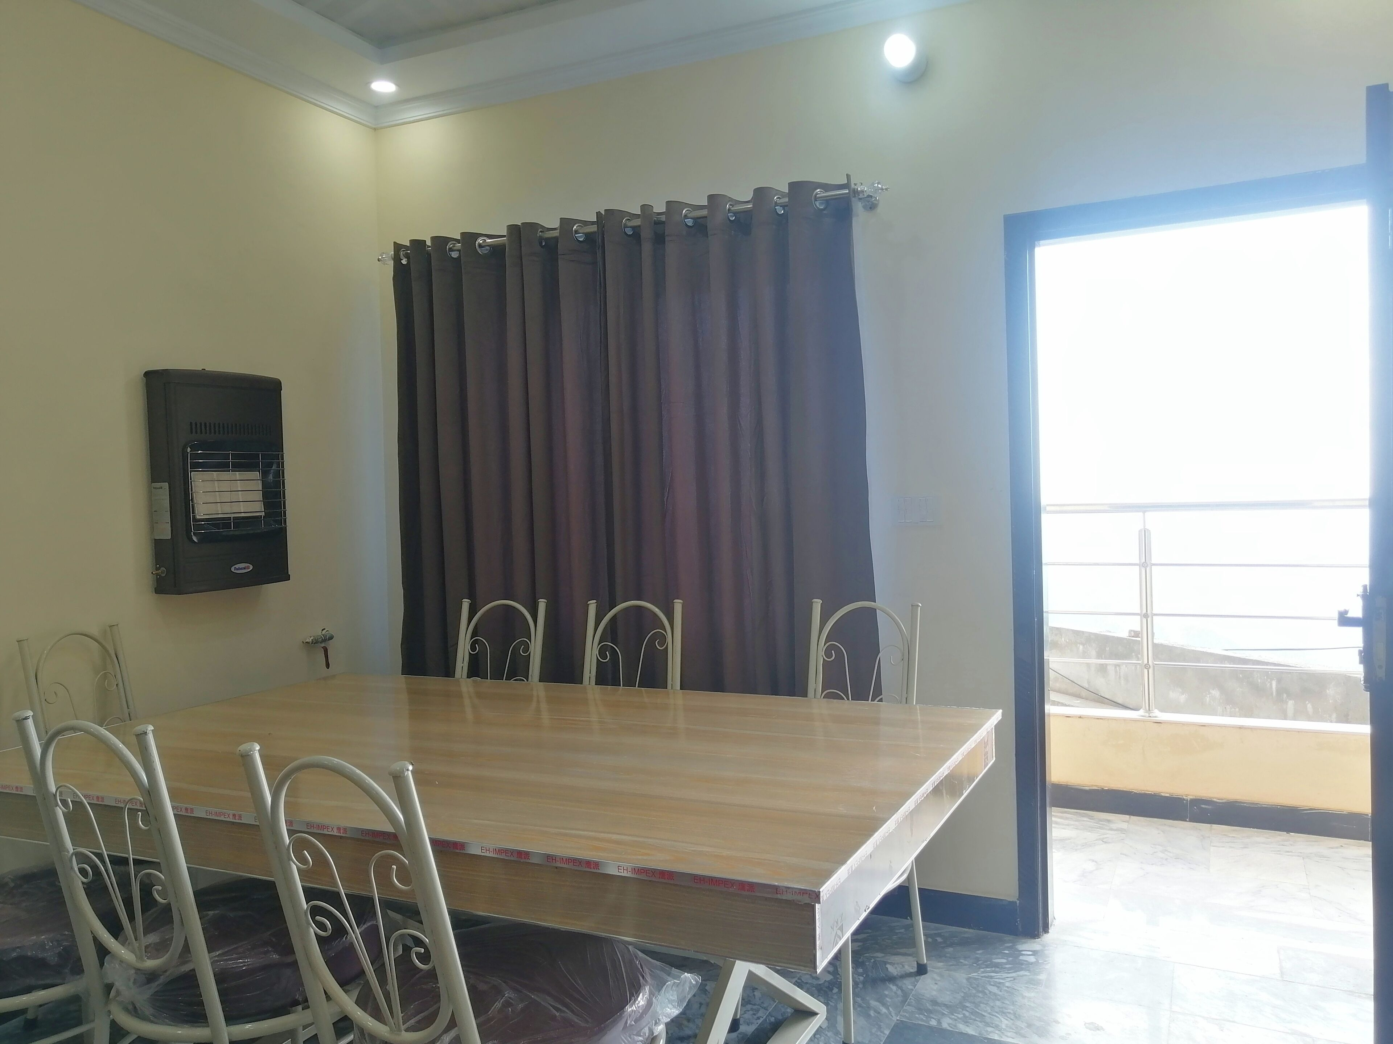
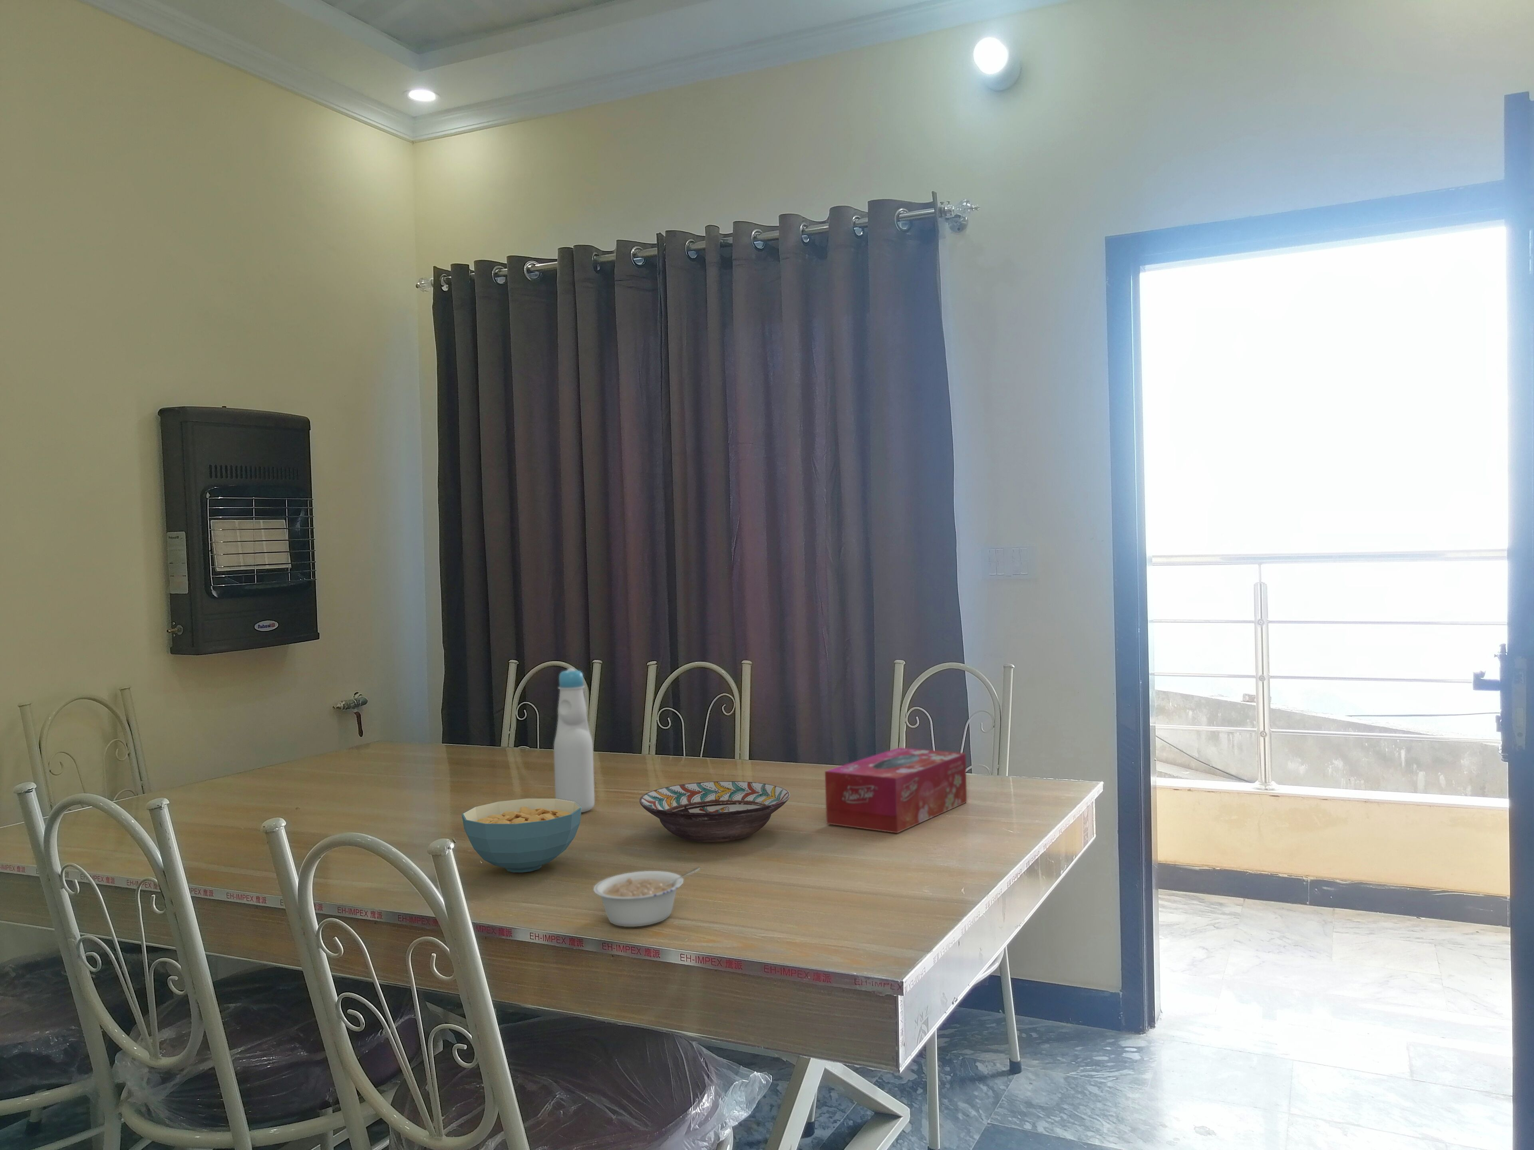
+ tissue box [825,747,968,834]
+ cereal bowl [461,798,582,873]
+ decorative bowl [639,780,791,842]
+ bottle [553,668,595,813]
+ legume [593,867,701,928]
